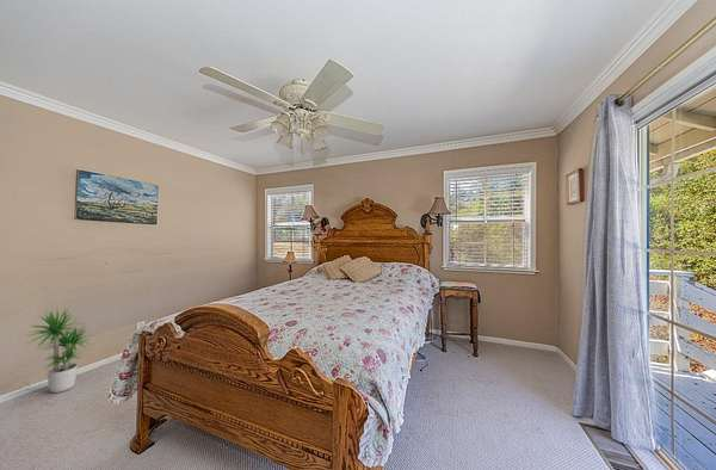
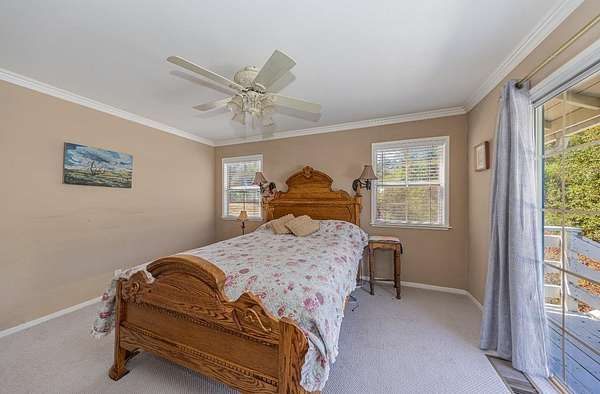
- potted plant [24,307,95,394]
